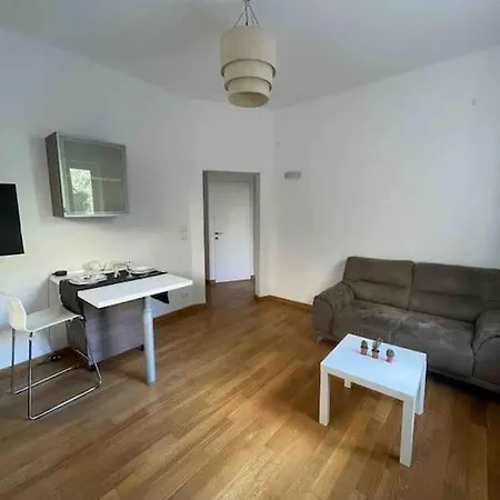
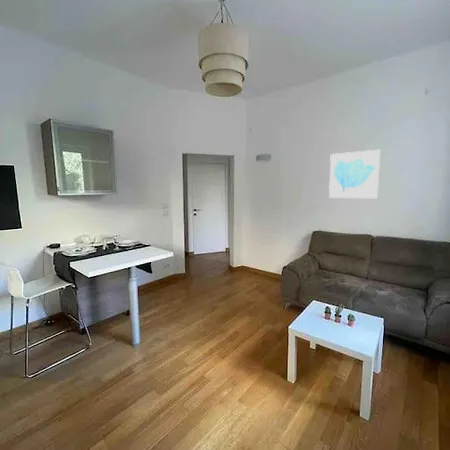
+ wall art [328,149,381,199]
